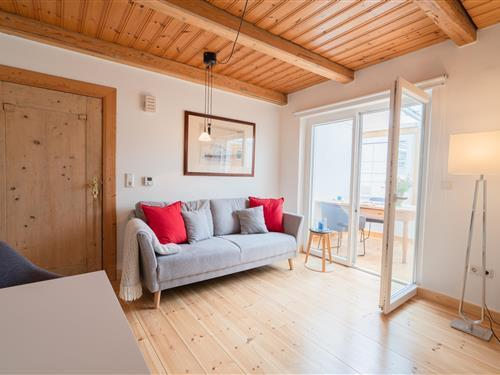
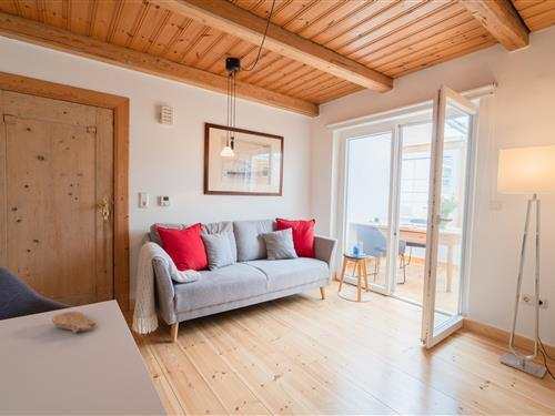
+ bowl [51,311,98,334]
